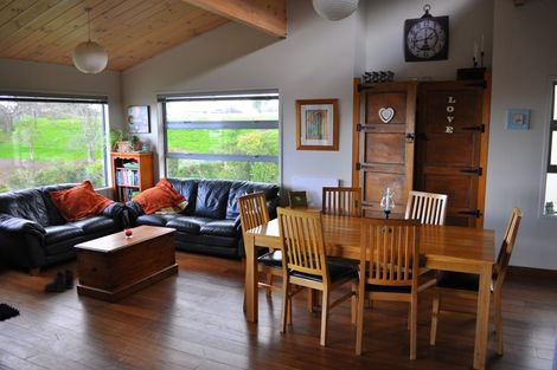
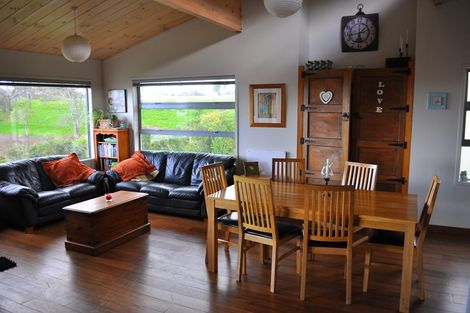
- boots [43,267,76,293]
